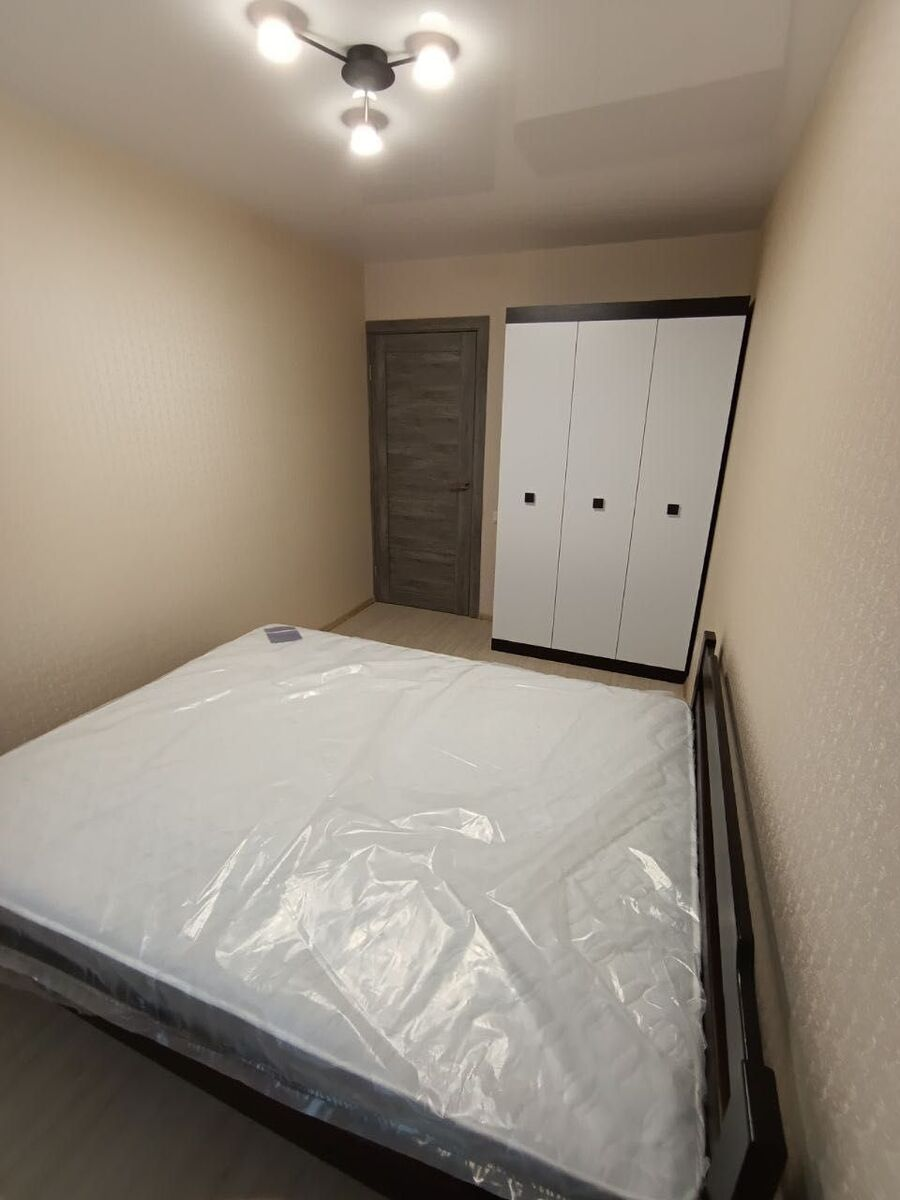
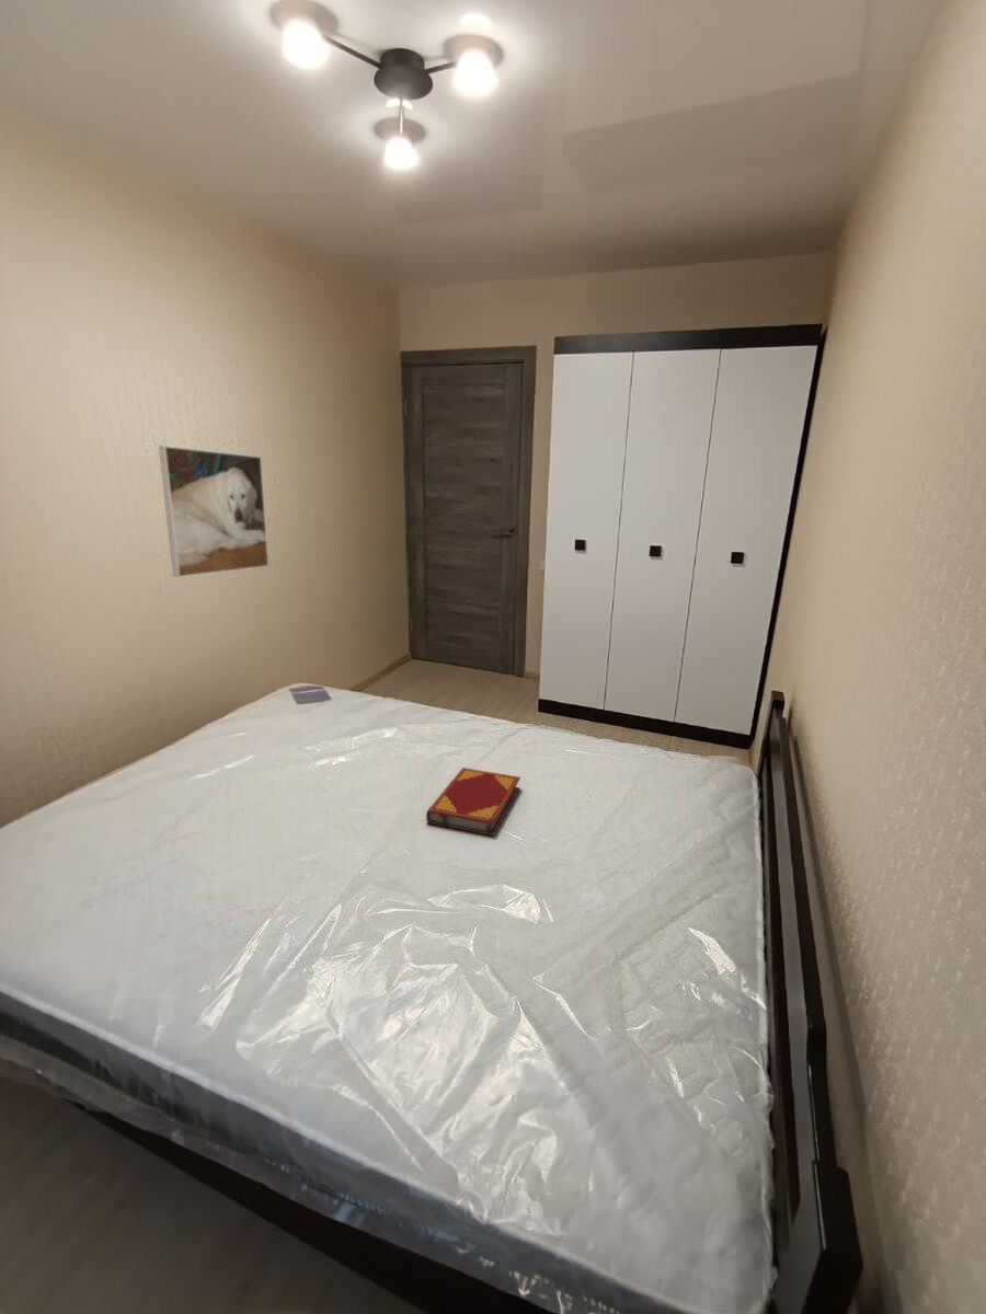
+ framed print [158,445,270,578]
+ hardback book [425,766,521,837]
